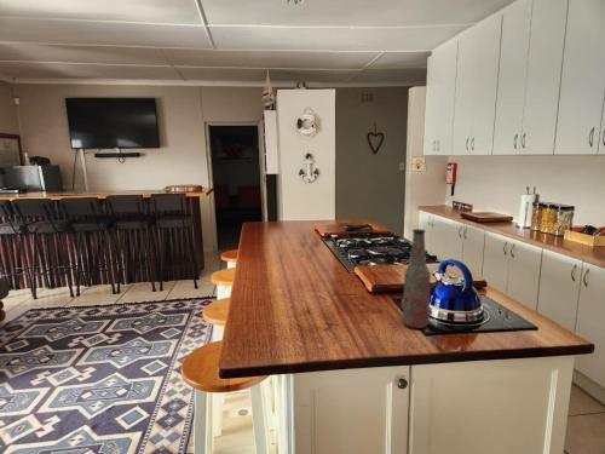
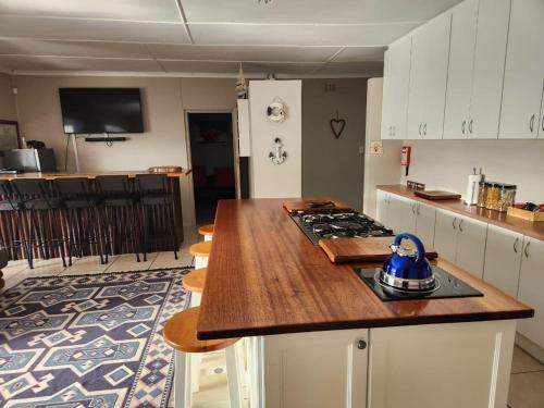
- bottle [402,228,432,329]
